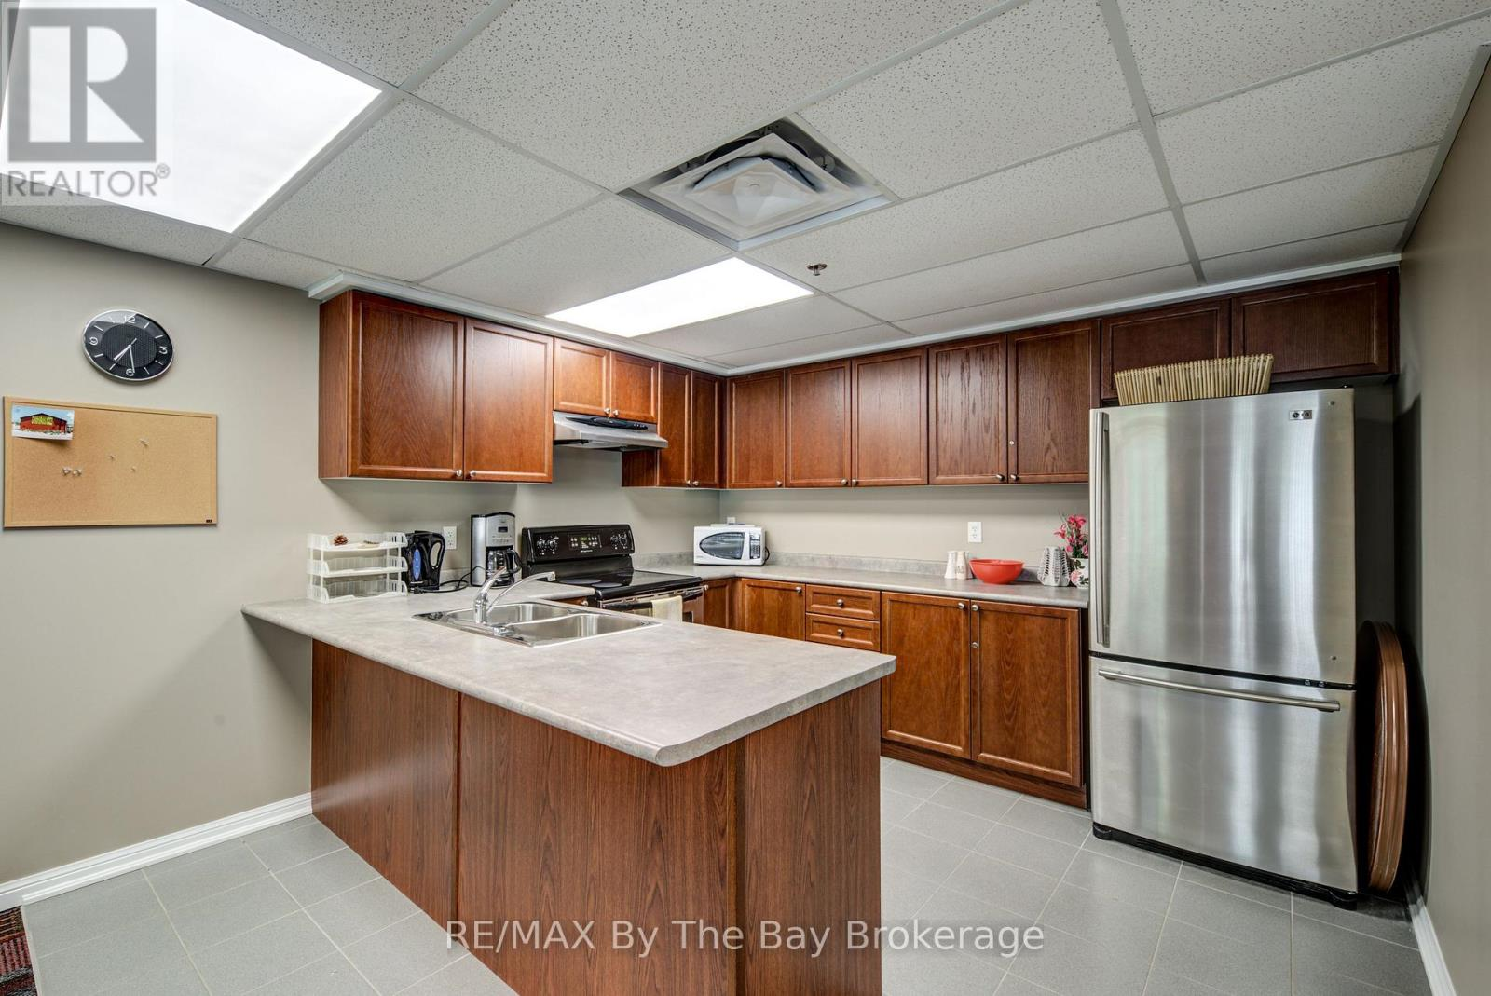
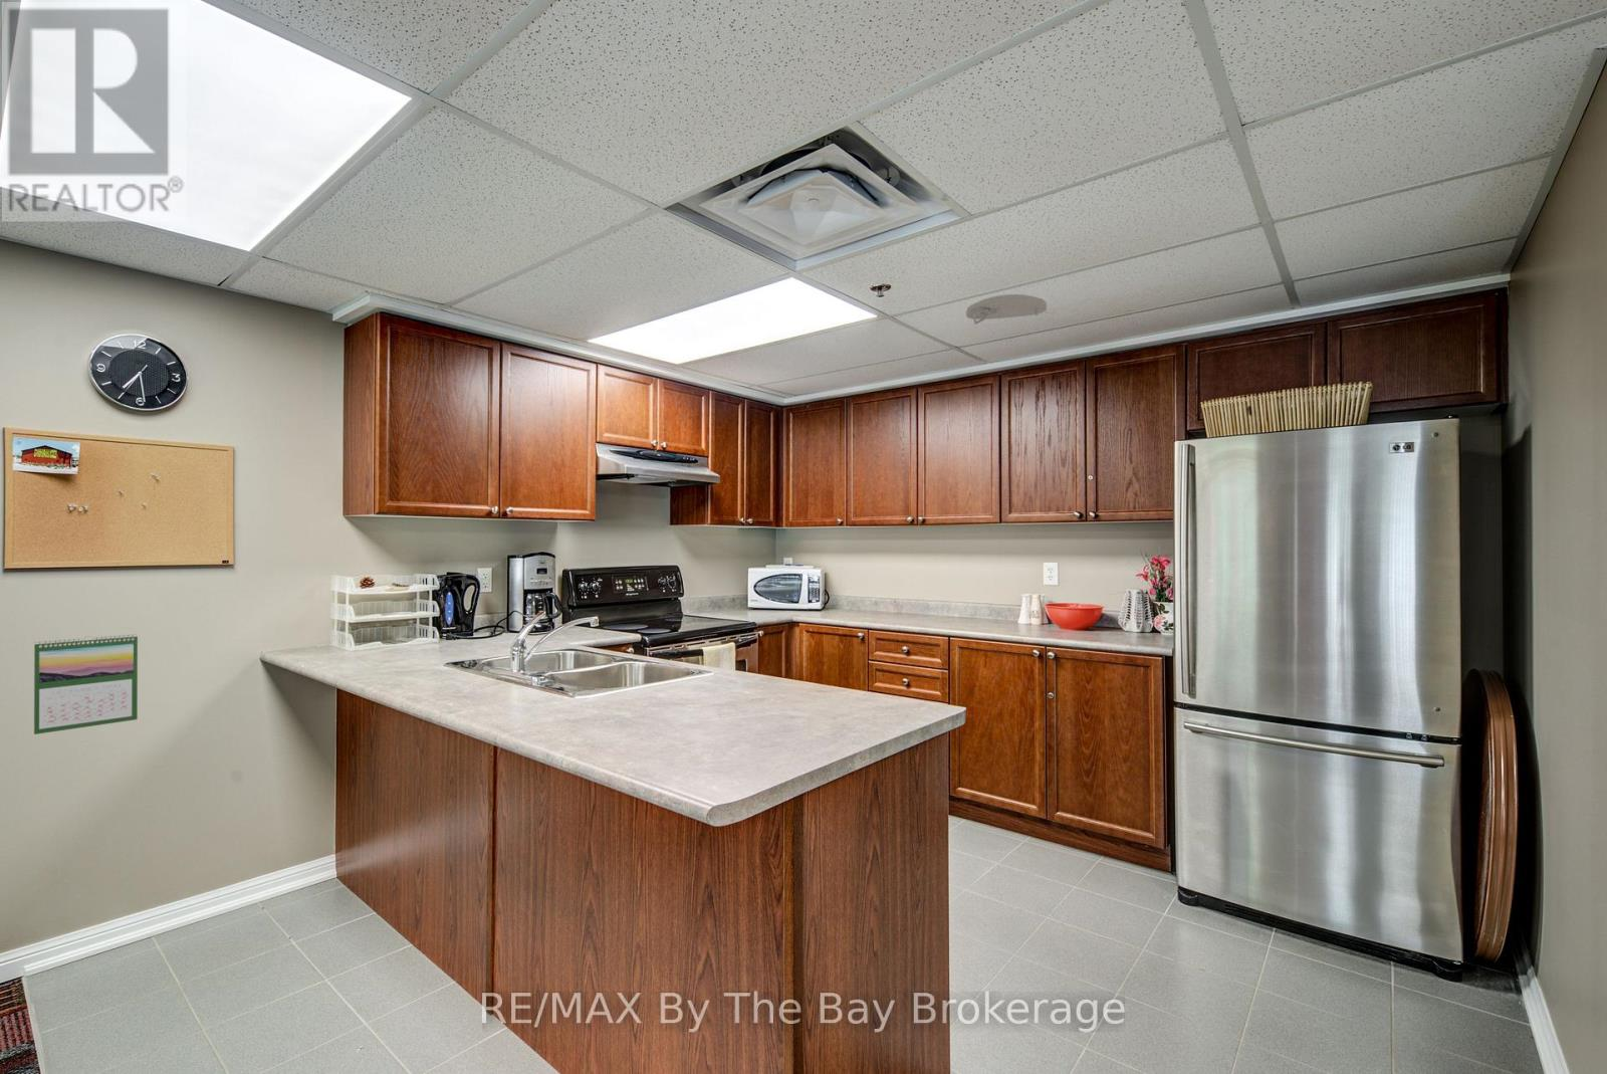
+ calendar [34,633,139,736]
+ smoke detector [965,294,1047,326]
